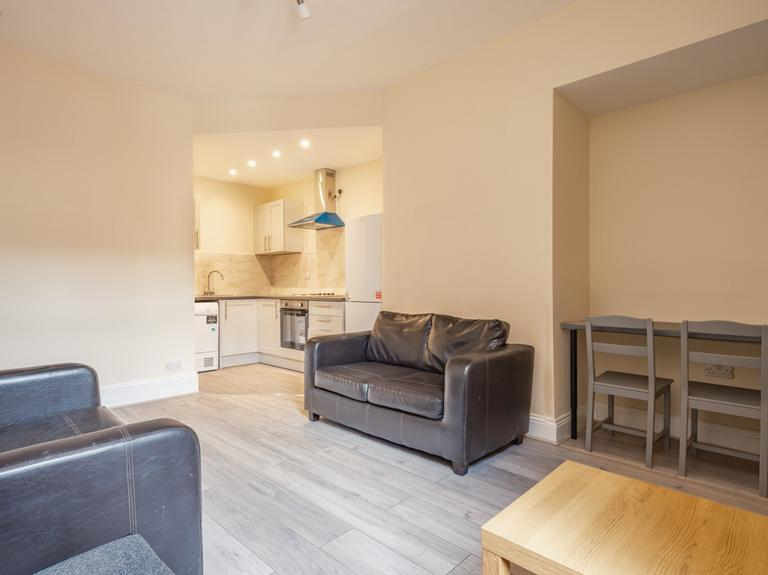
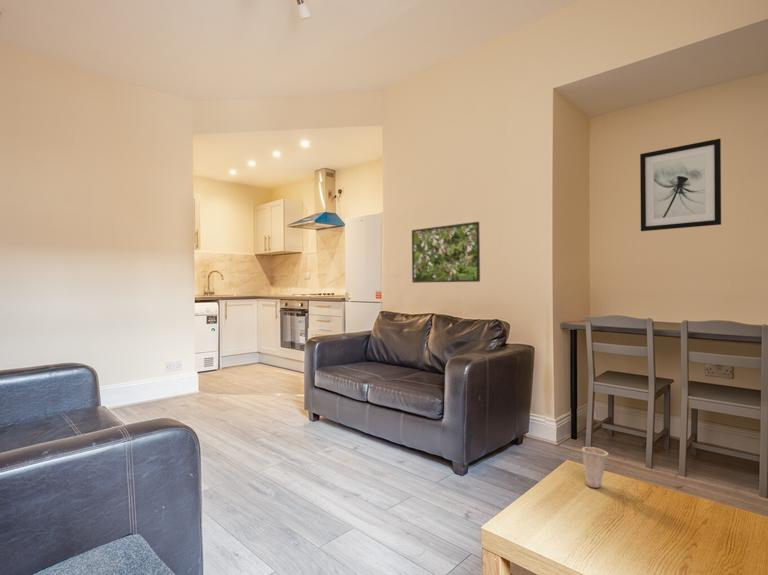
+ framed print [411,221,481,284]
+ cup [581,446,610,489]
+ wall art [639,138,722,232]
